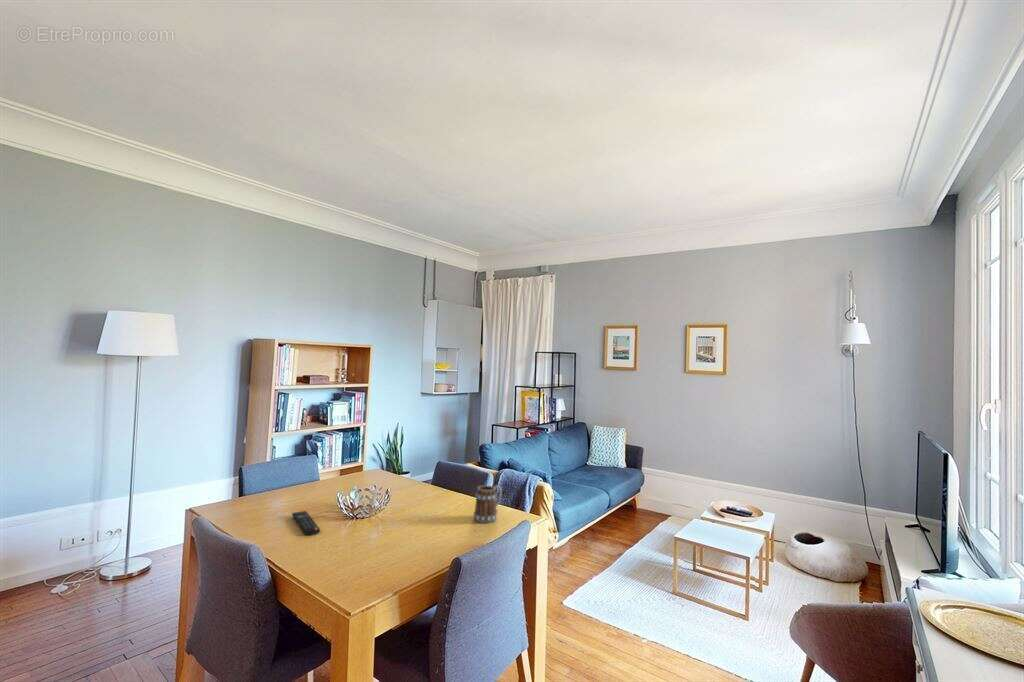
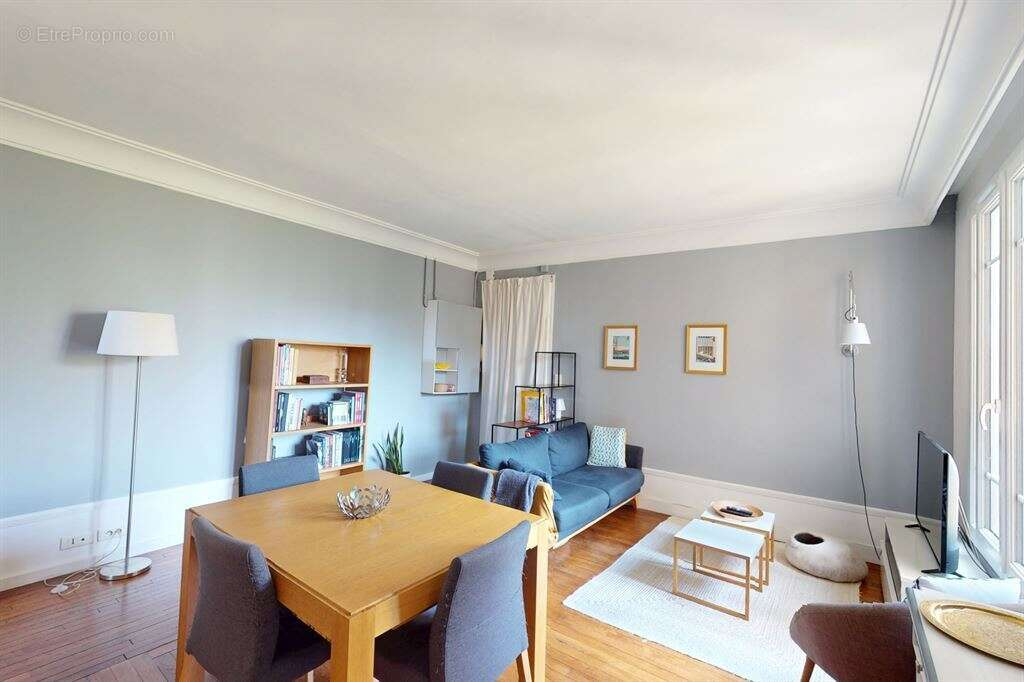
- remote control [291,510,321,536]
- mug [472,484,503,524]
